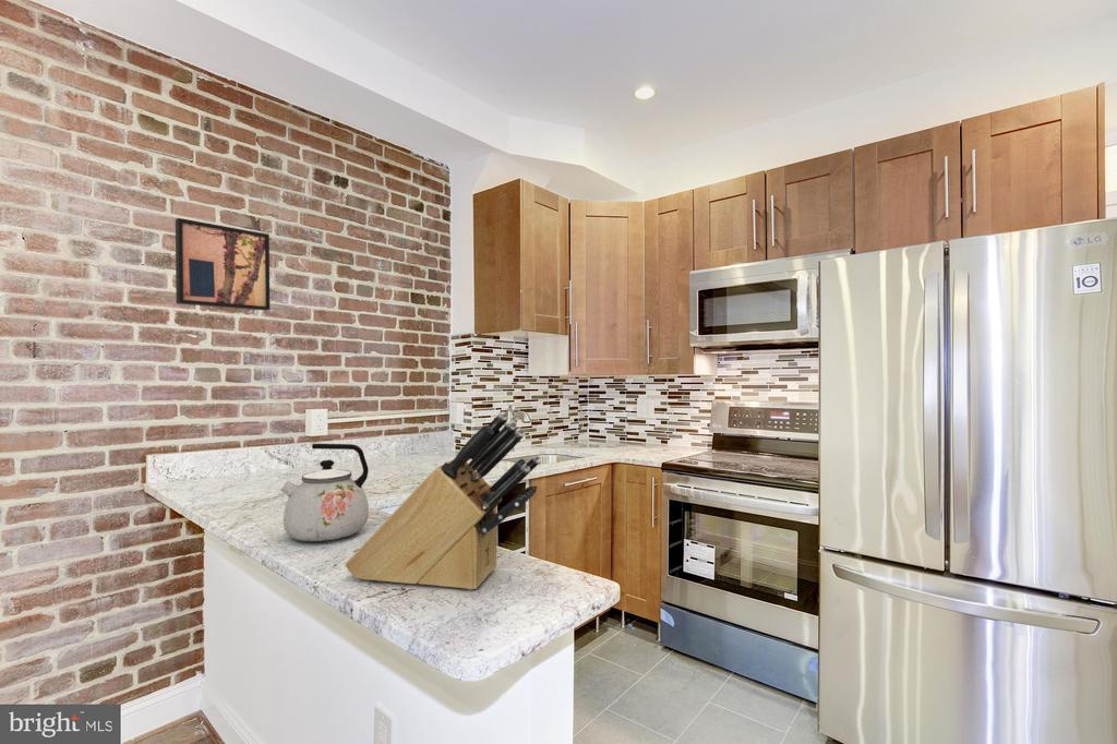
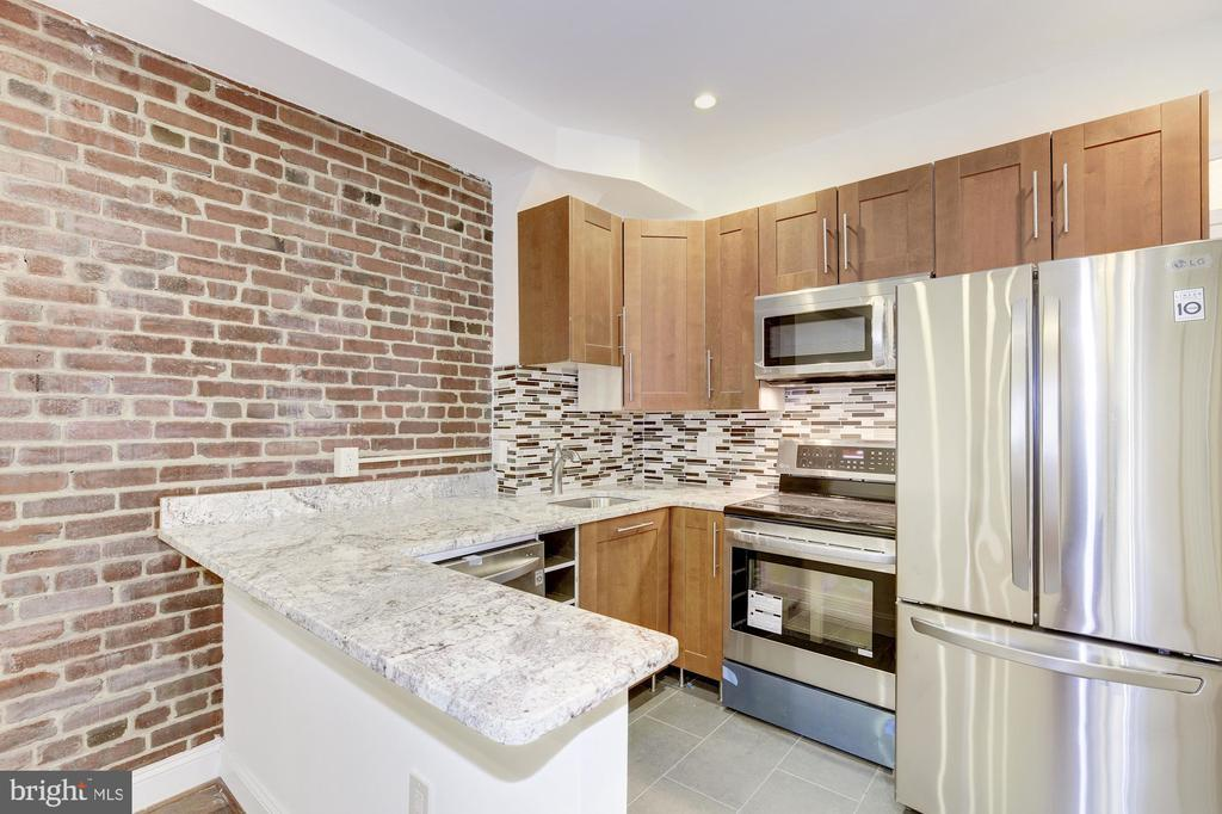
- kettle [279,443,370,542]
- wall art [175,217,271,312]
- knife block [345,411,542,591]
